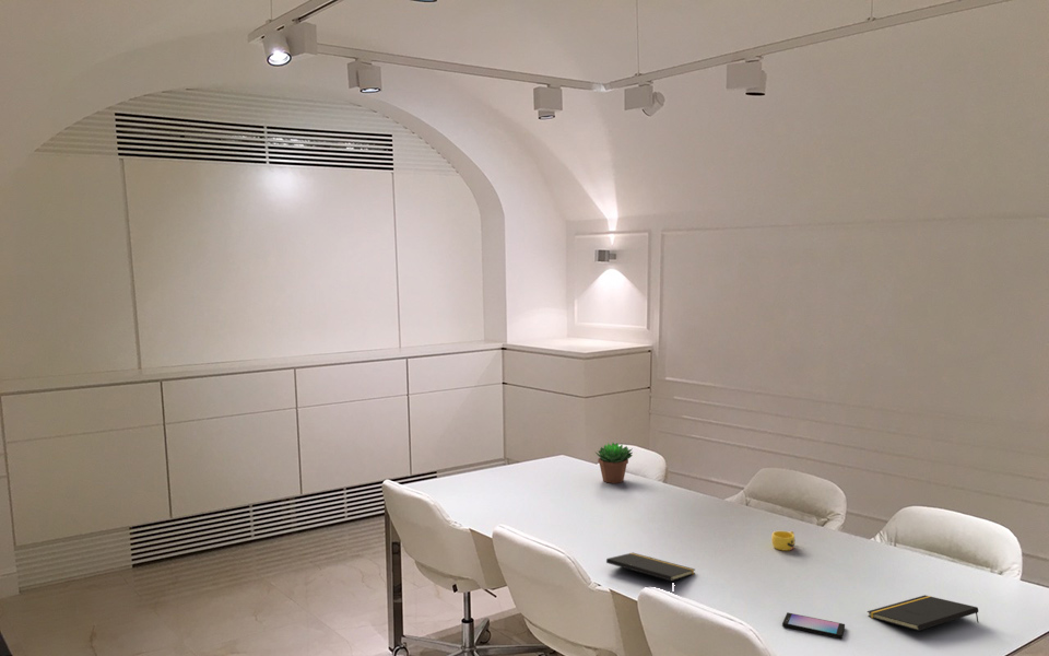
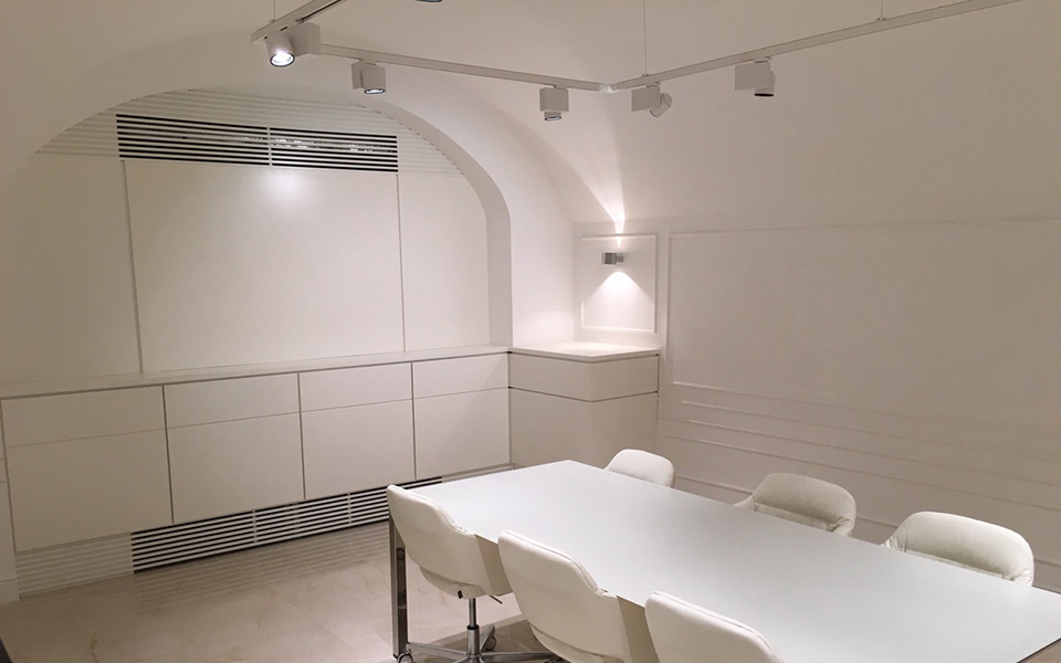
- notepad [605,552,696,582]
- succulent plant [594,442,634,484]
- notepad [867,594,979,632]
- smartphone [781,611,846,640]
- cup [770,530,797,552]
